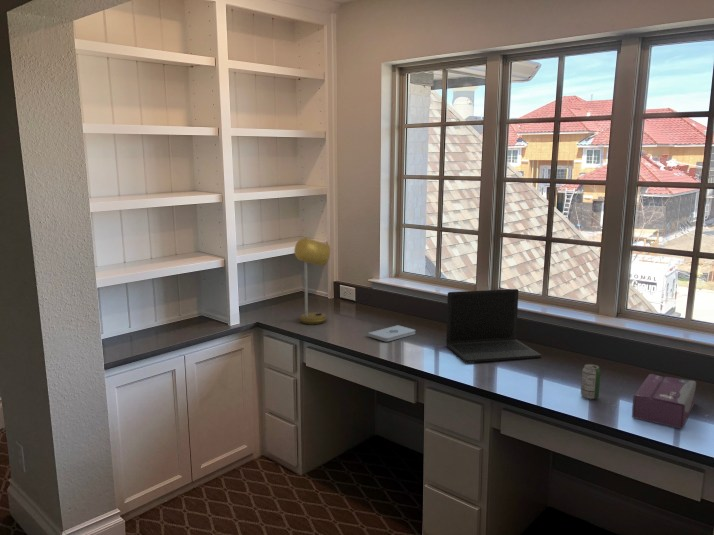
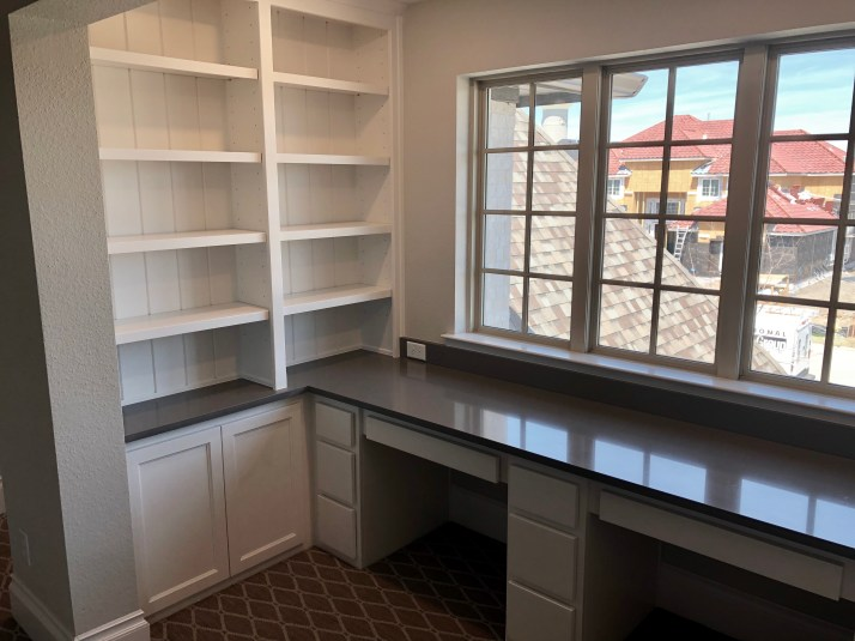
- laptop [445,288,542,363]
- notepad [367,324,416,343]
- desk lamp [293,237,331,326]
- beverage can [580,363,602,400]
- tissue box [631,373,697,430]
